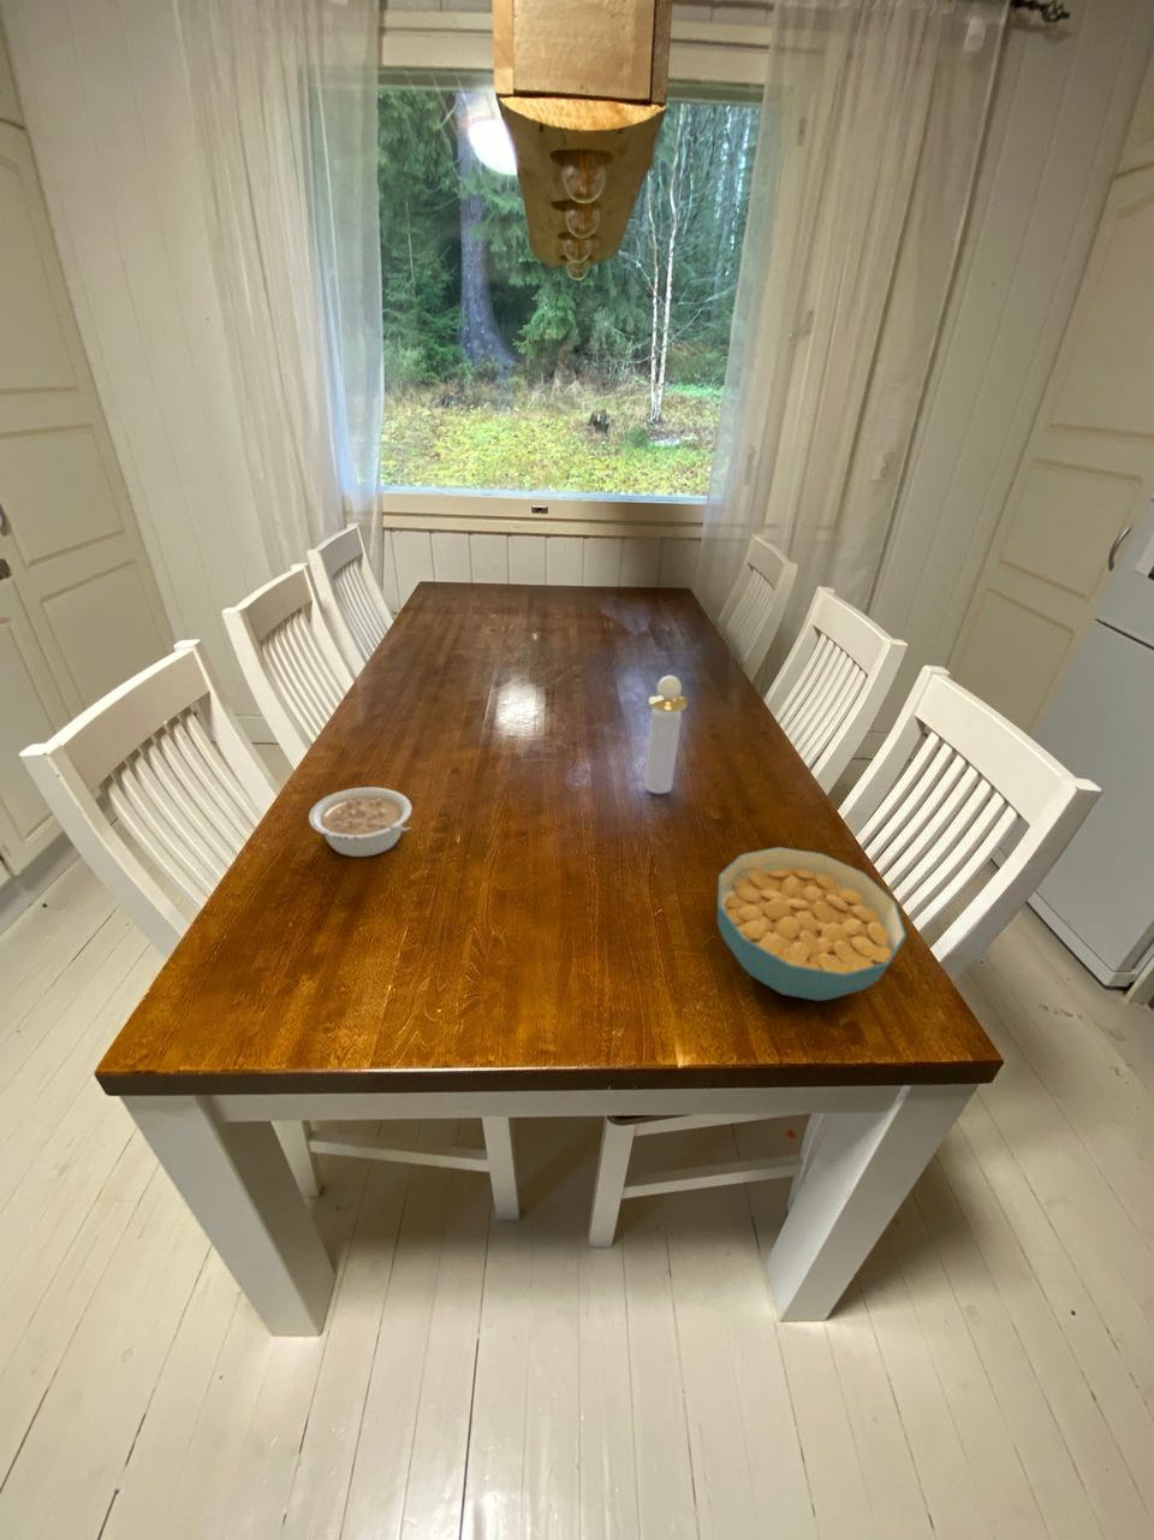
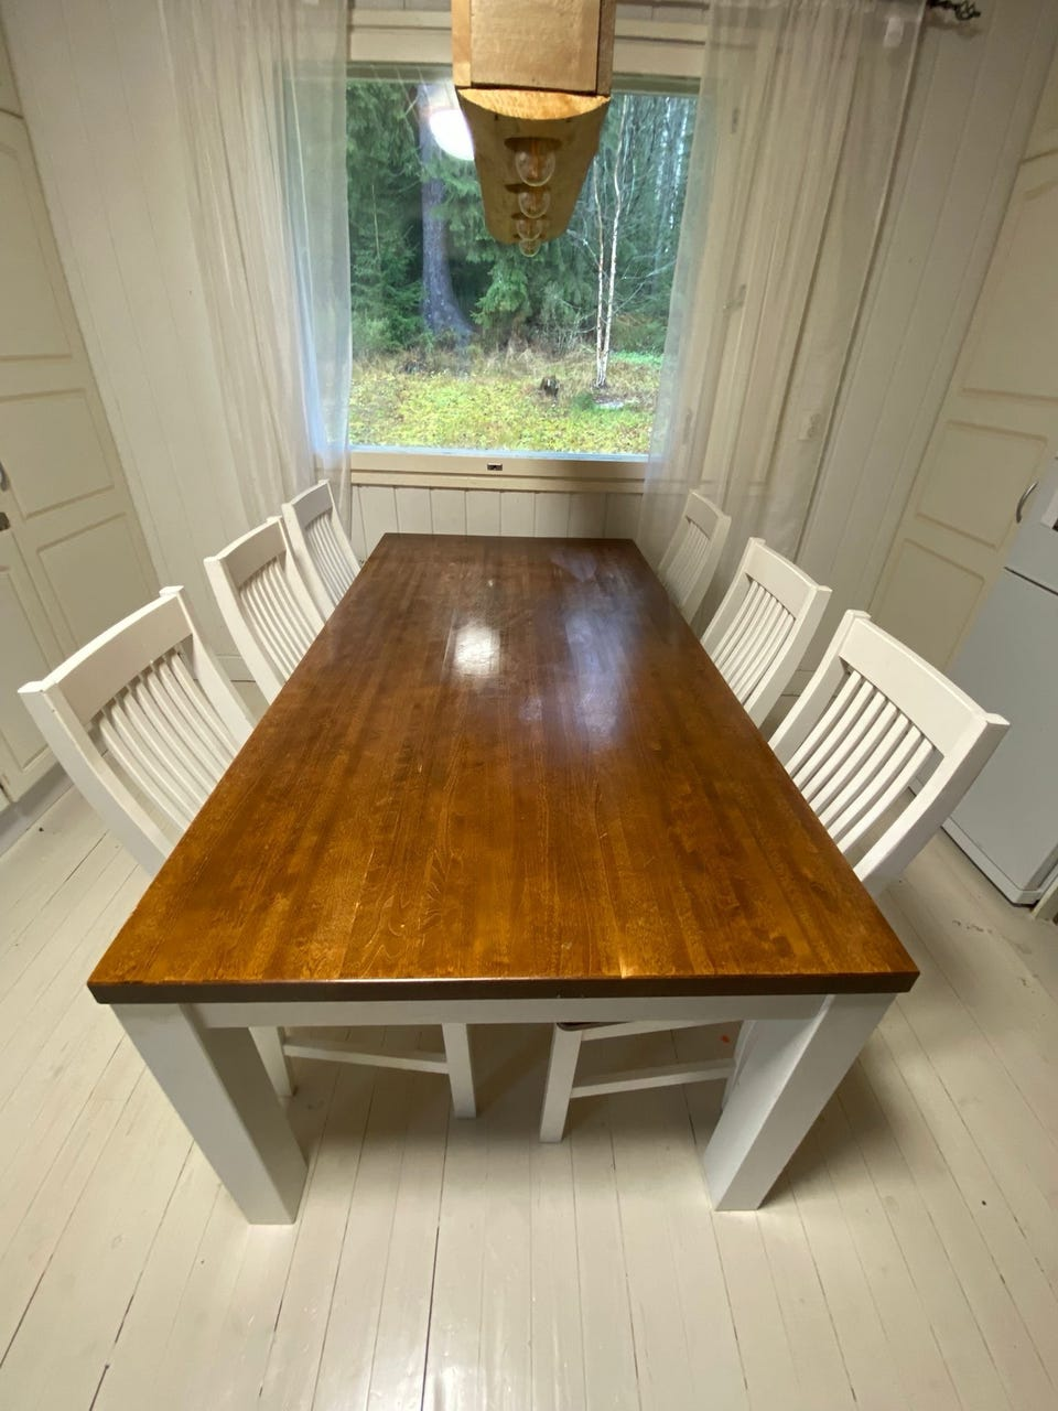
- legume [308,786,413,857]
- cereal bowl [716,846,908,1002]
- perfume bottle [644,675,689,795]
